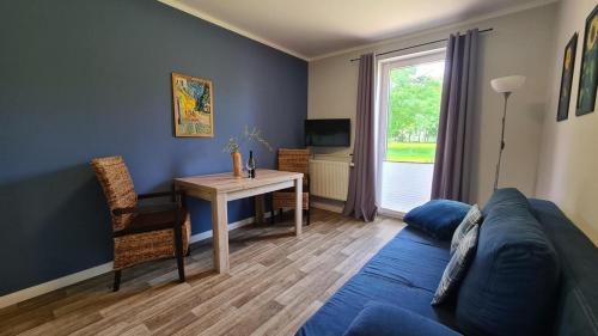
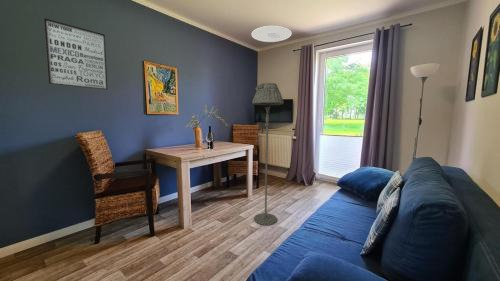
+ wall art [43,17,108,91]
+ ceiling light [250,25,293,43]
+ floor lamp [251,82,285,226]
